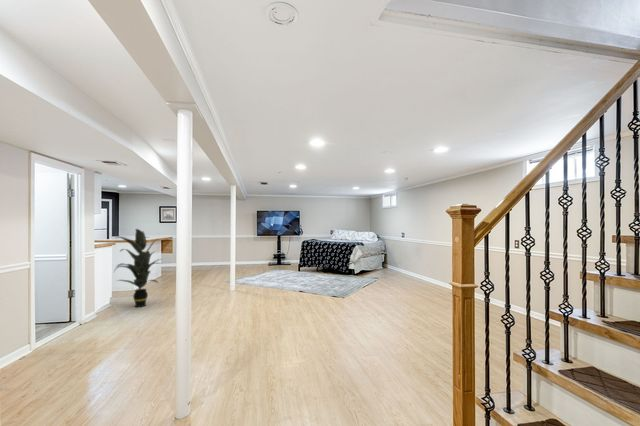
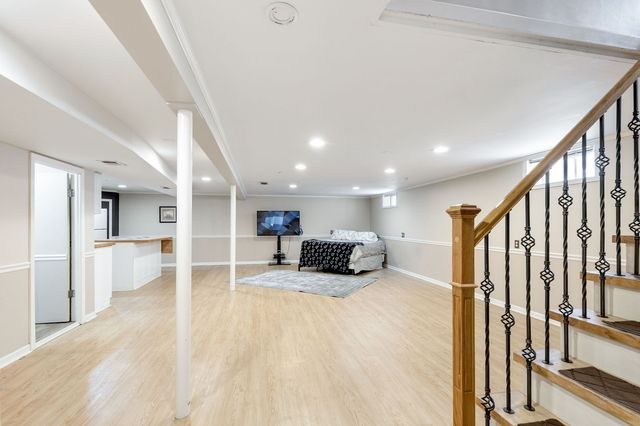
- indoor plant [111,228,162,308]
